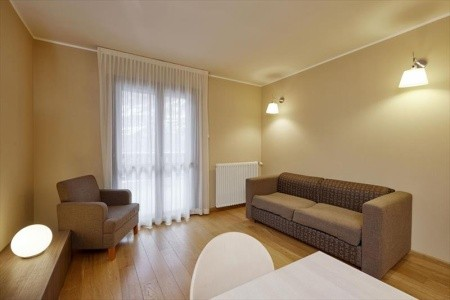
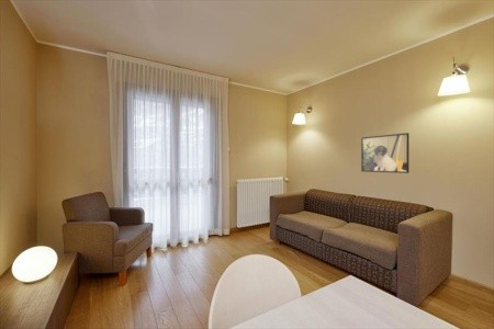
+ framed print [360,132,409,174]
